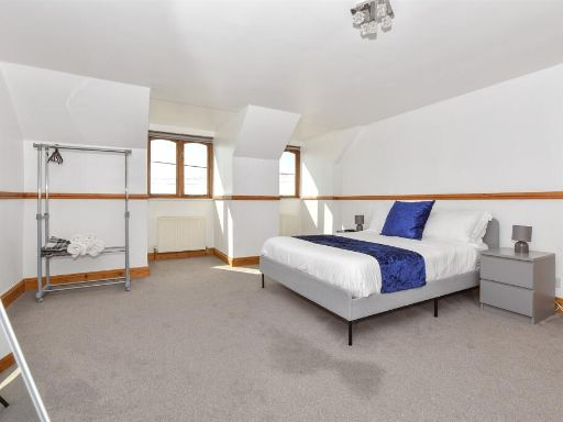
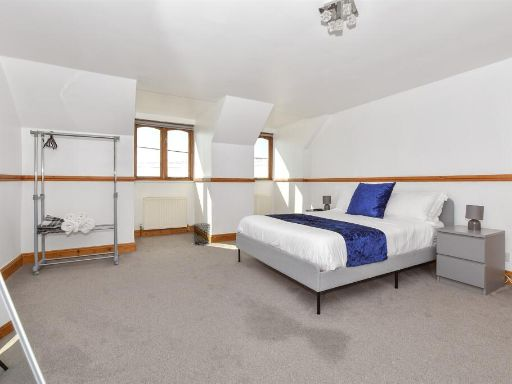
+ waste bin [192,223,211,246]
